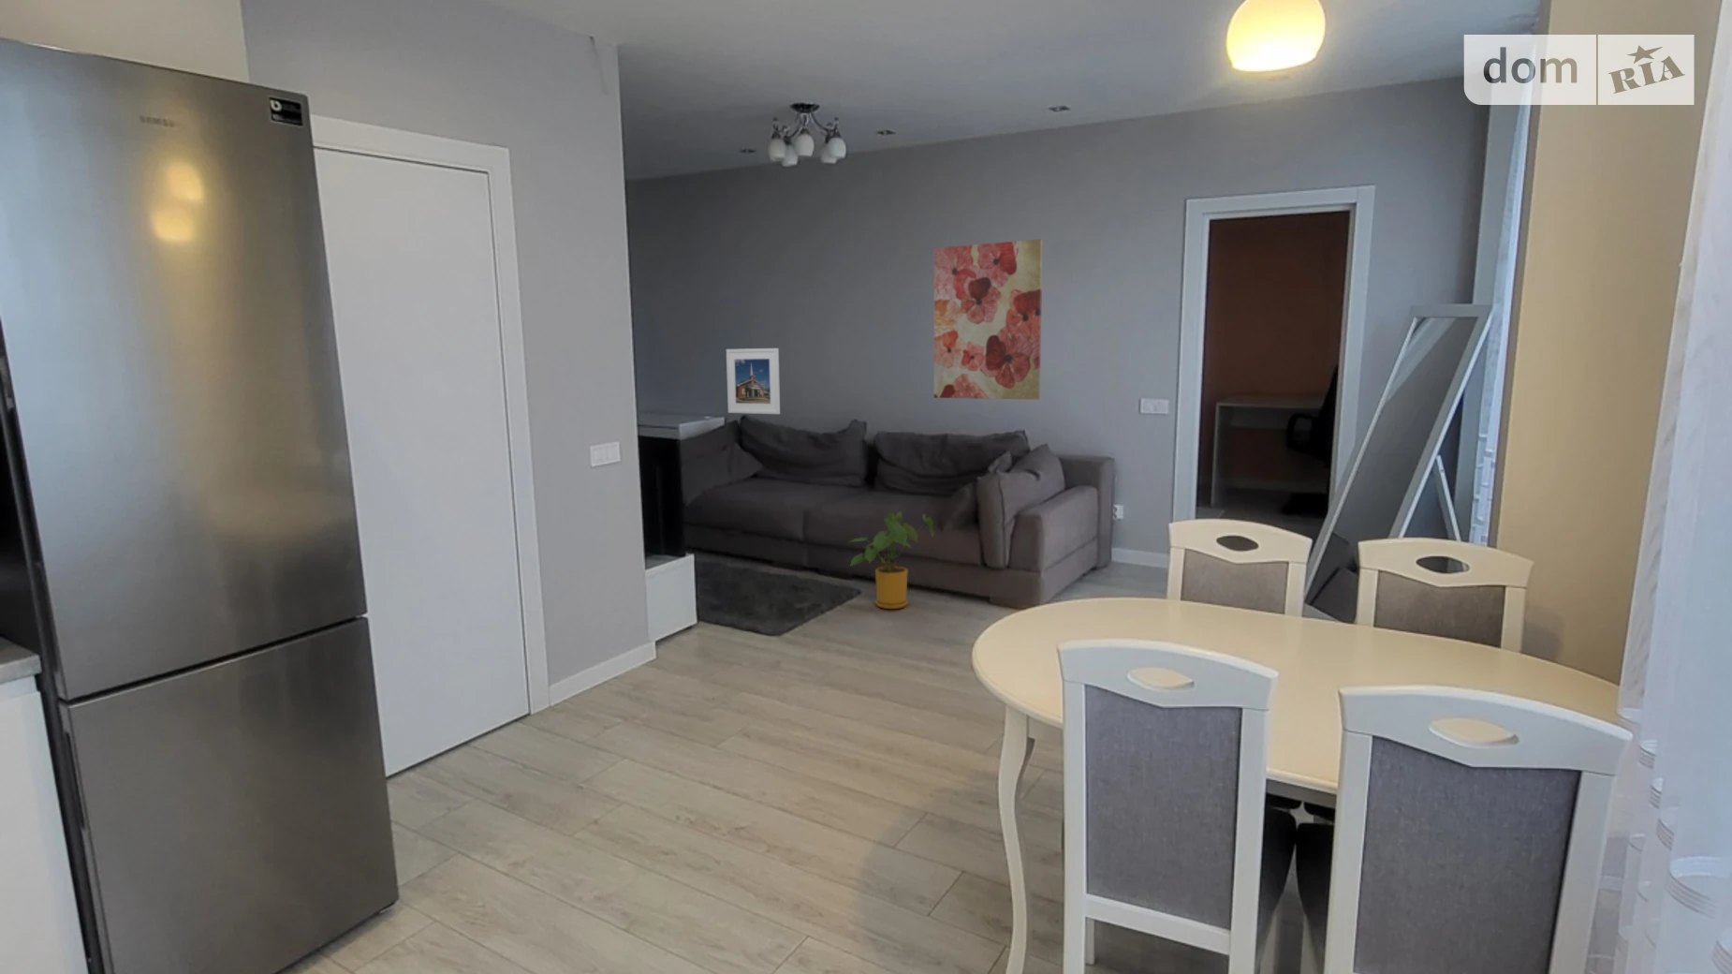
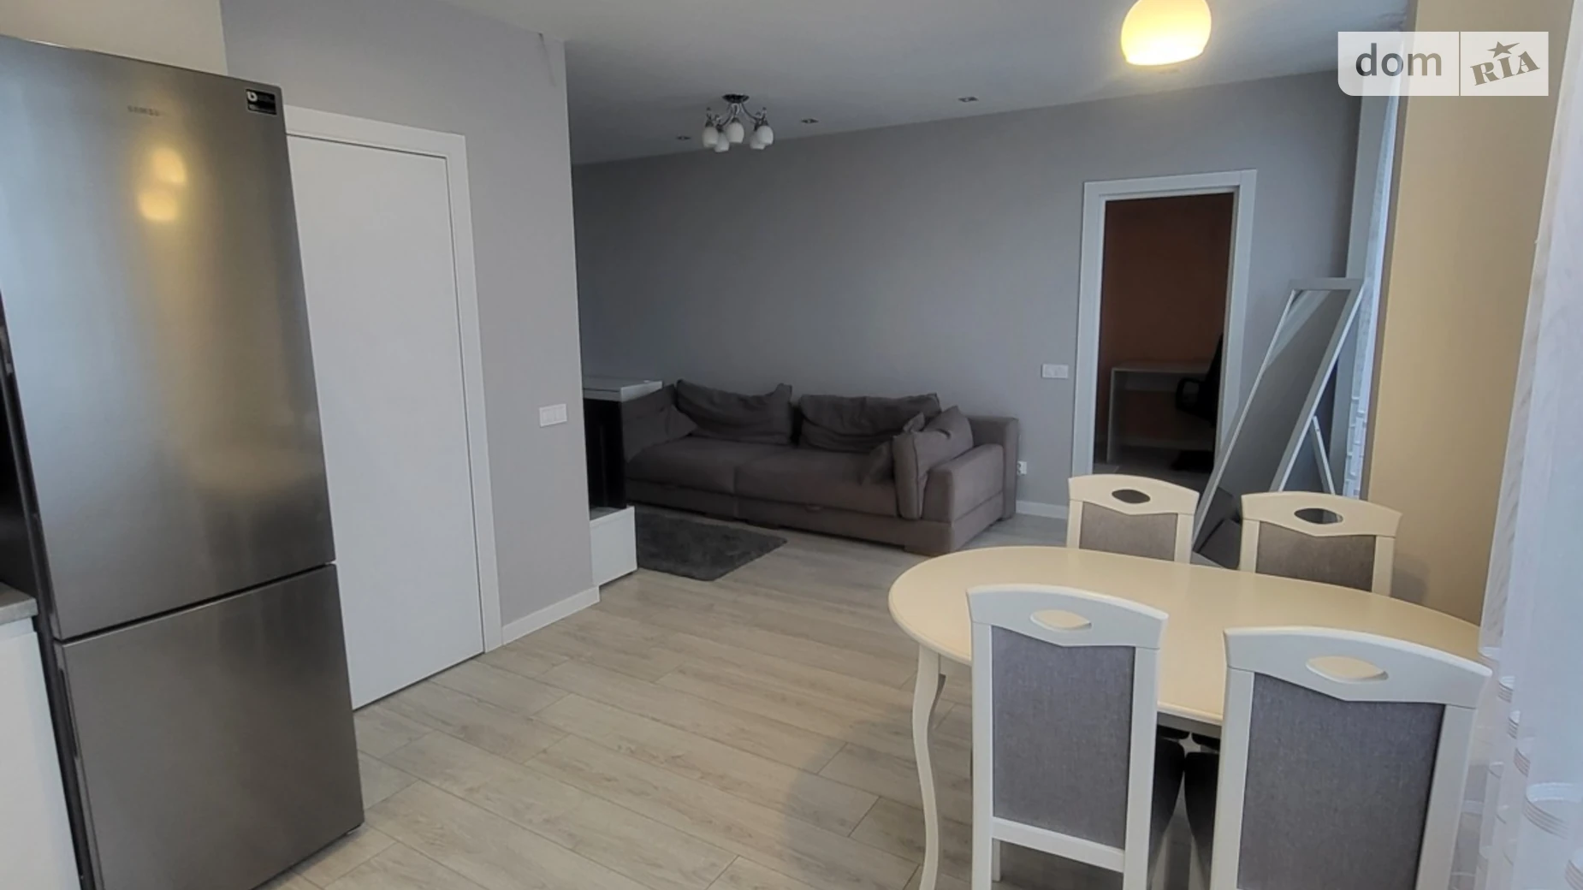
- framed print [726,347,780,415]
- house plant [847,511,935,610]
- wall art [934,238,1044,401]
